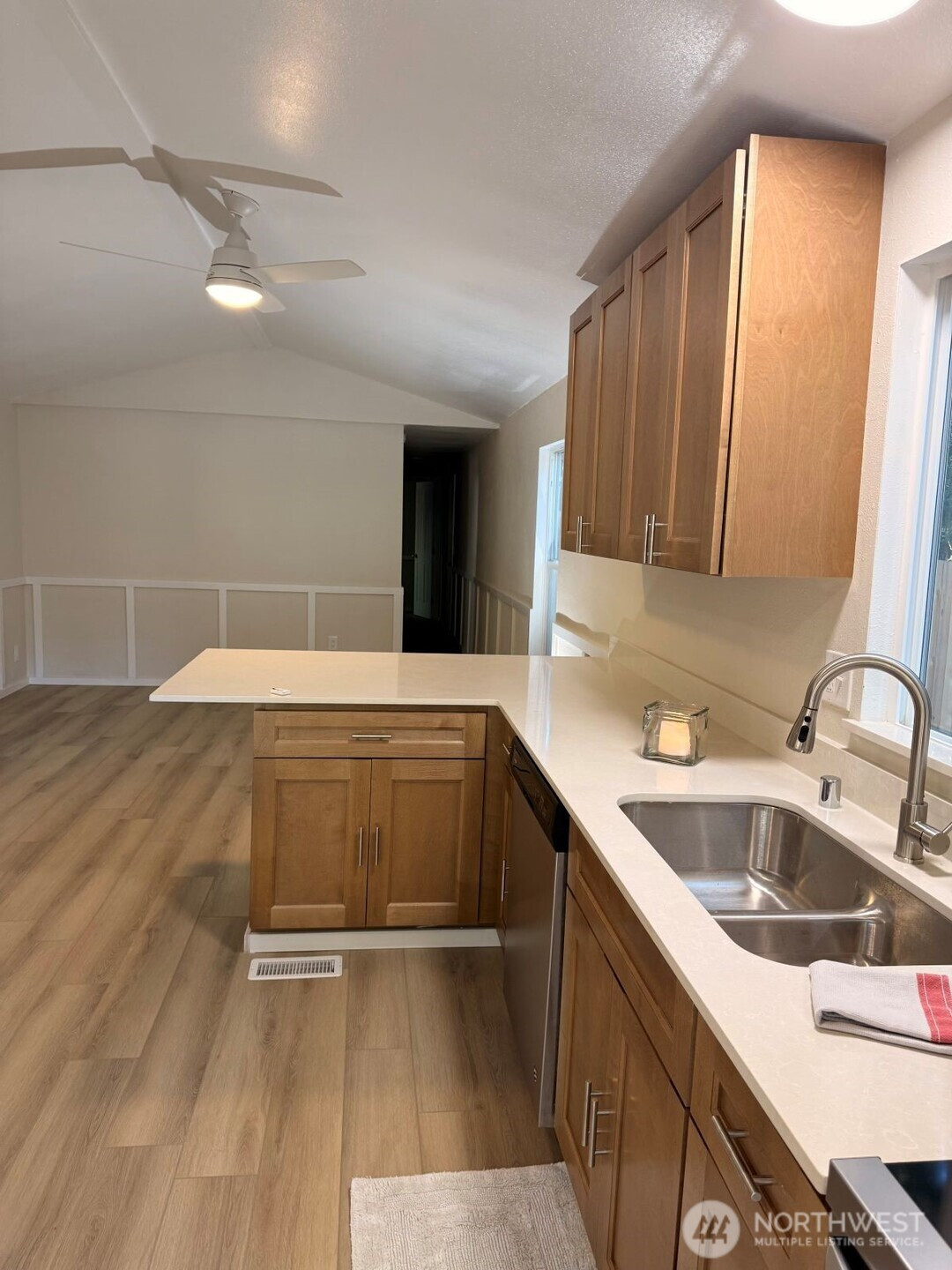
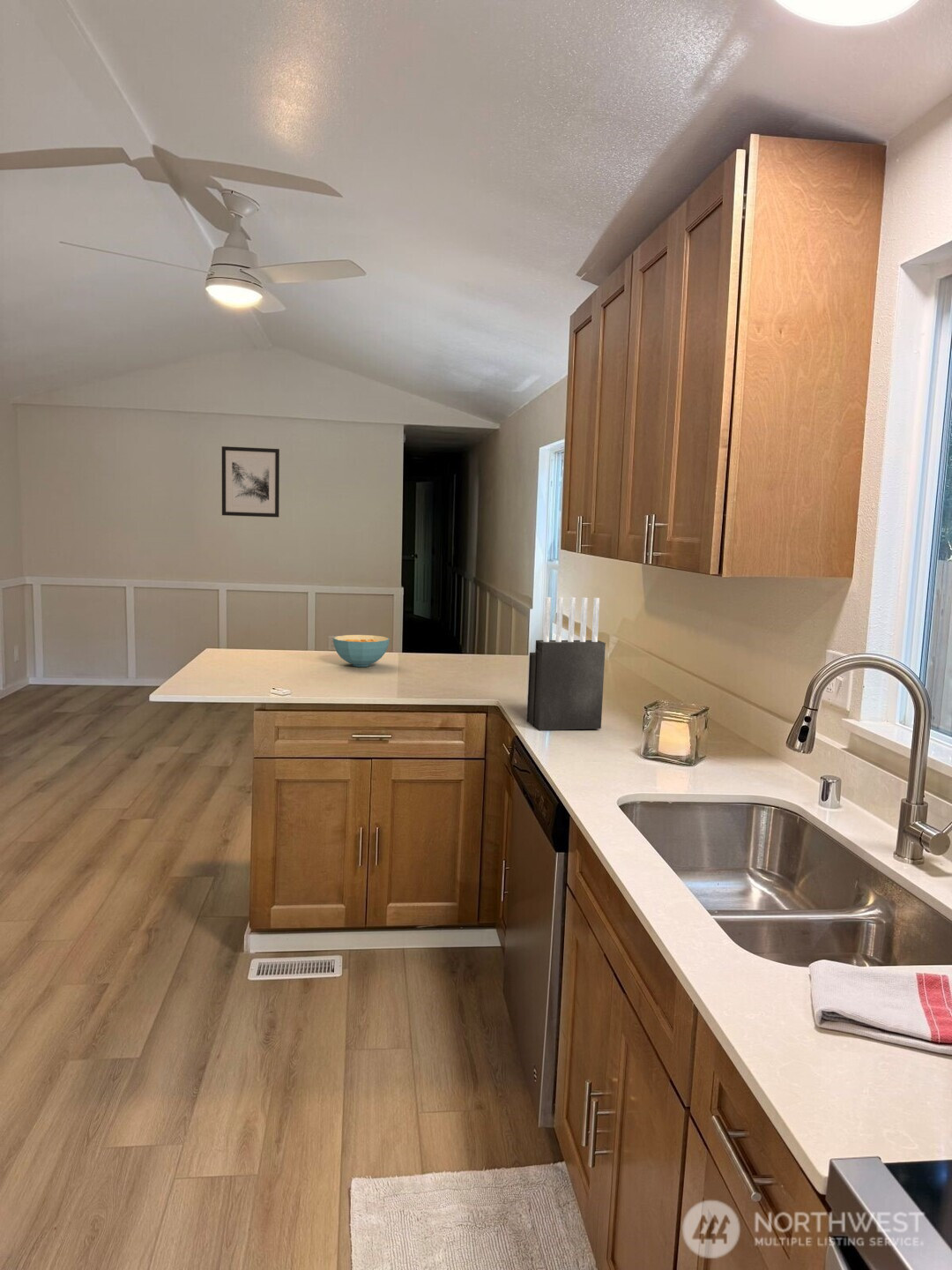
+ wall art [221,445,280,518]
+ knife block [526,596,606,731]
+ cereal bowl [332,634,390,668]
